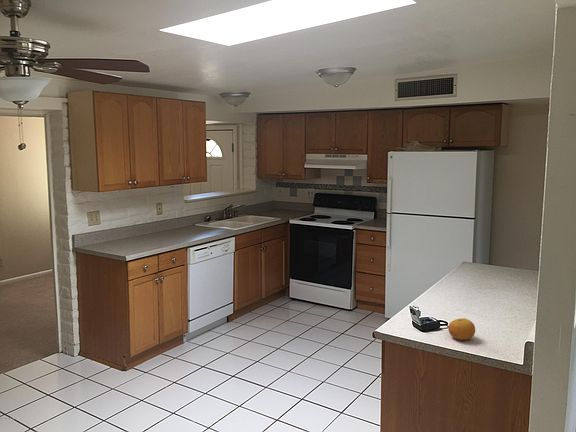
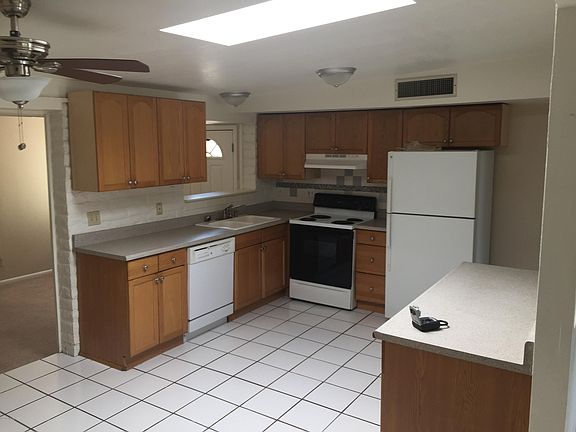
- fruit [447,317,476,341]
